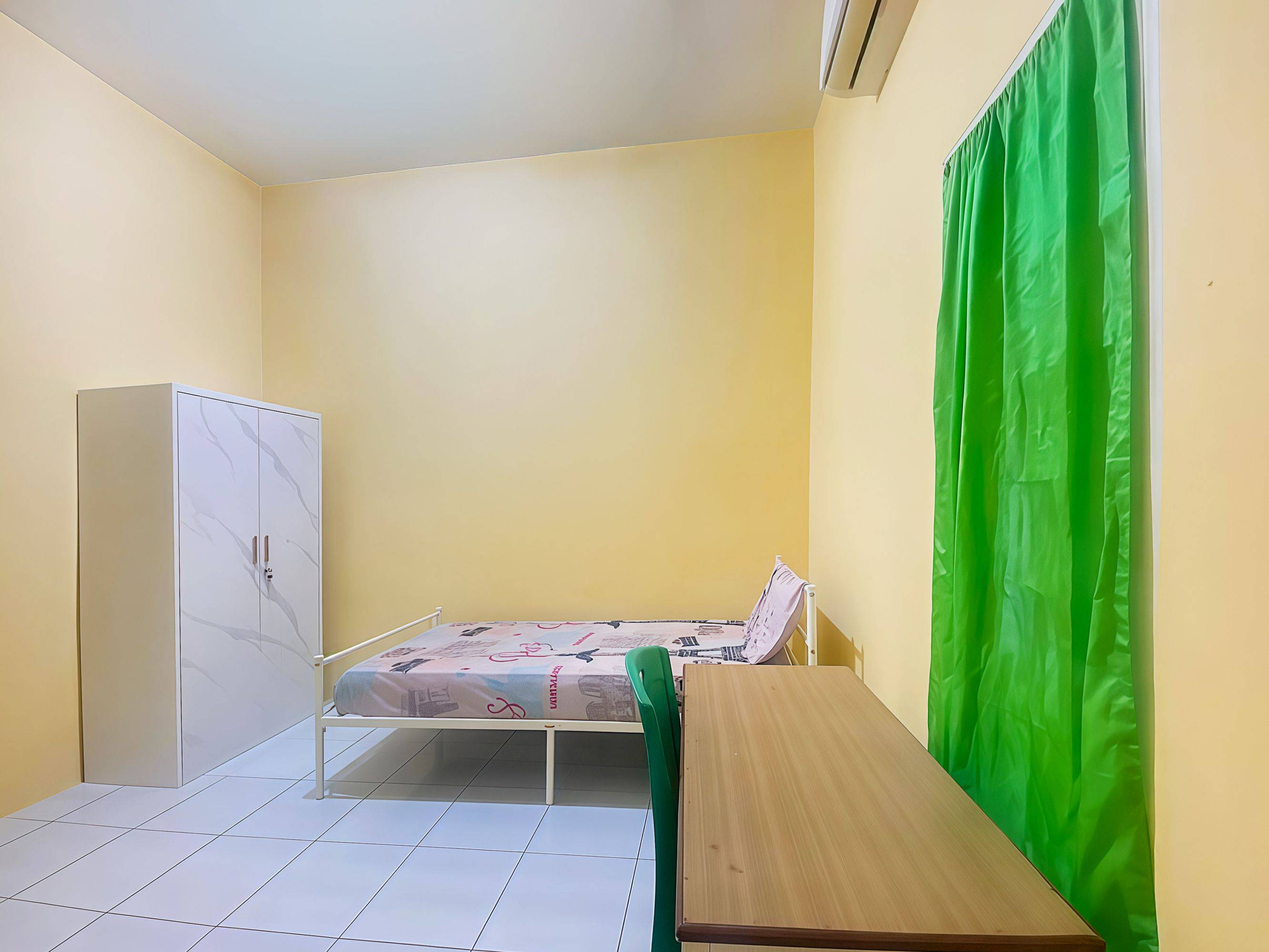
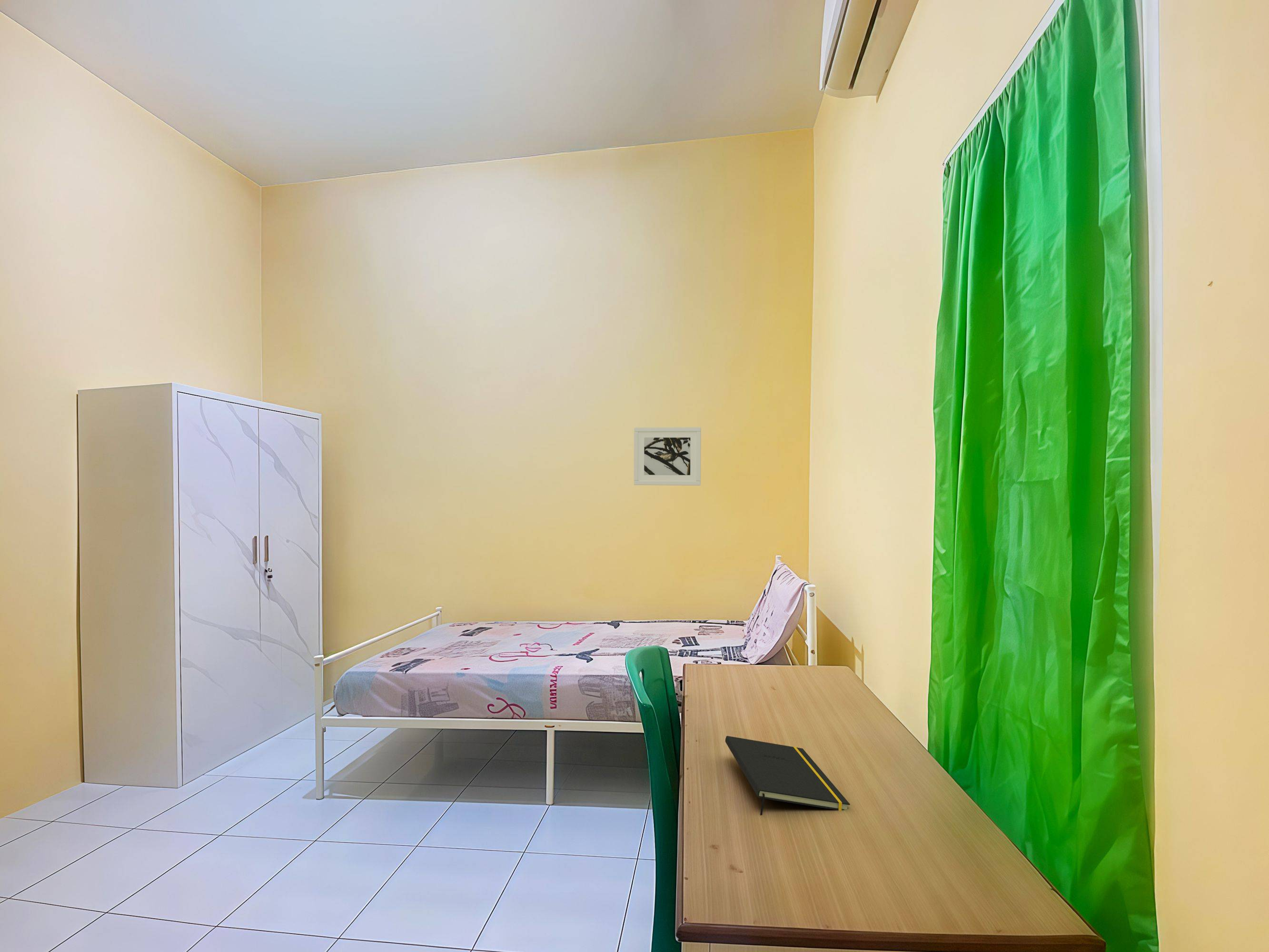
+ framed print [634,426,702,486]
+ notepad [725,735,851,816]
